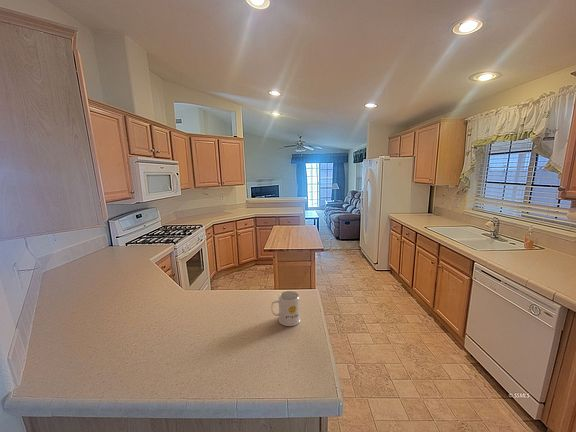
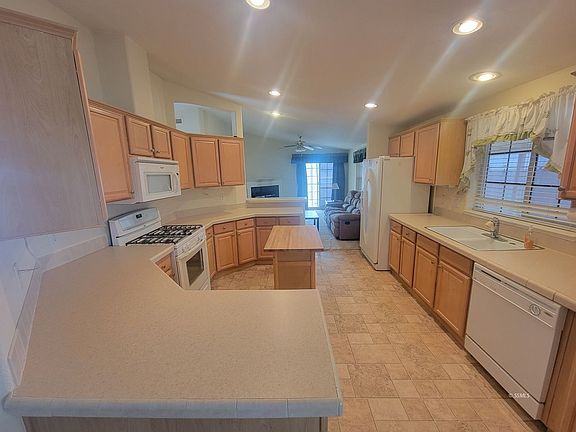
- mug [270,290,301,327]
